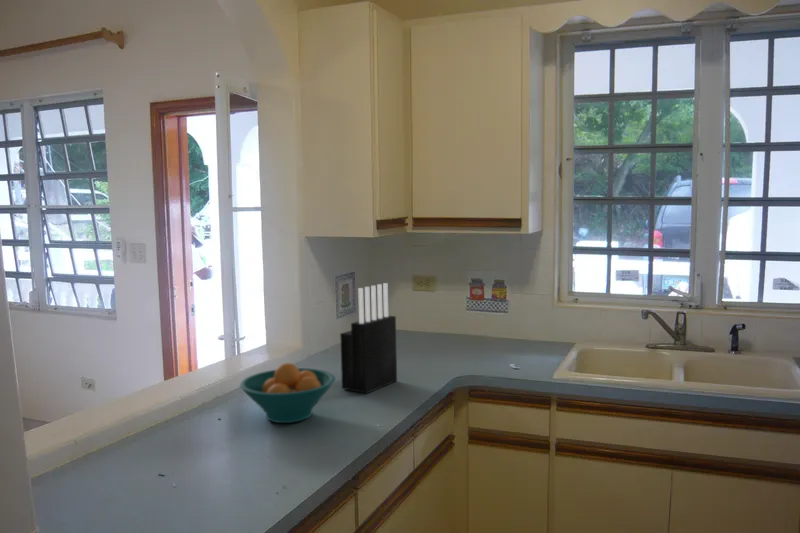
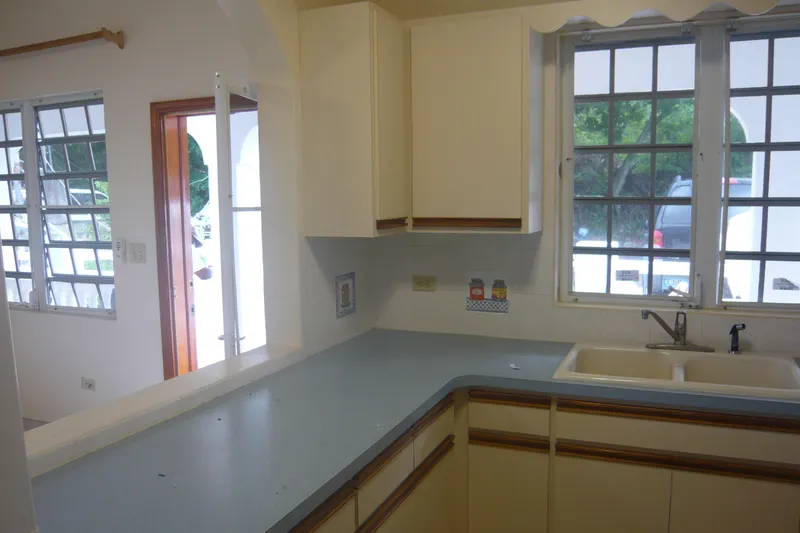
- knife block [339,282,398,395]
- fruit bowl [239,362,336,424]
